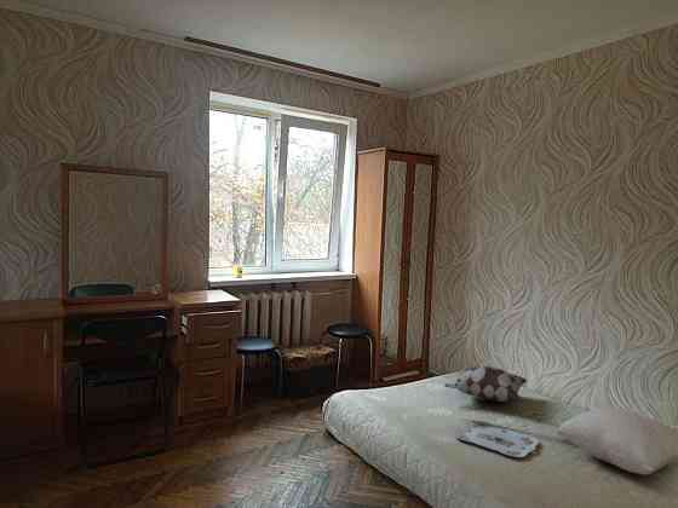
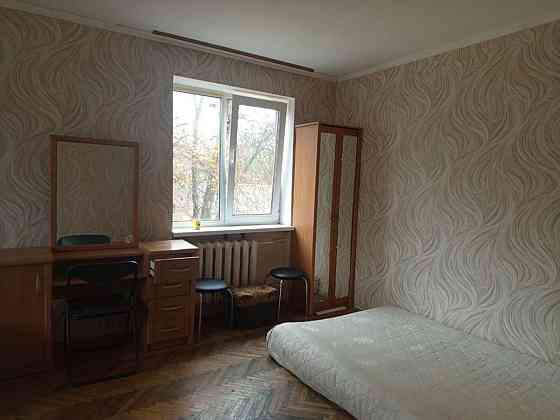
- pillow [555,406,678,475]
- serving tray [453,421,540,458]
- decorative pillow [443,365,528,403]
